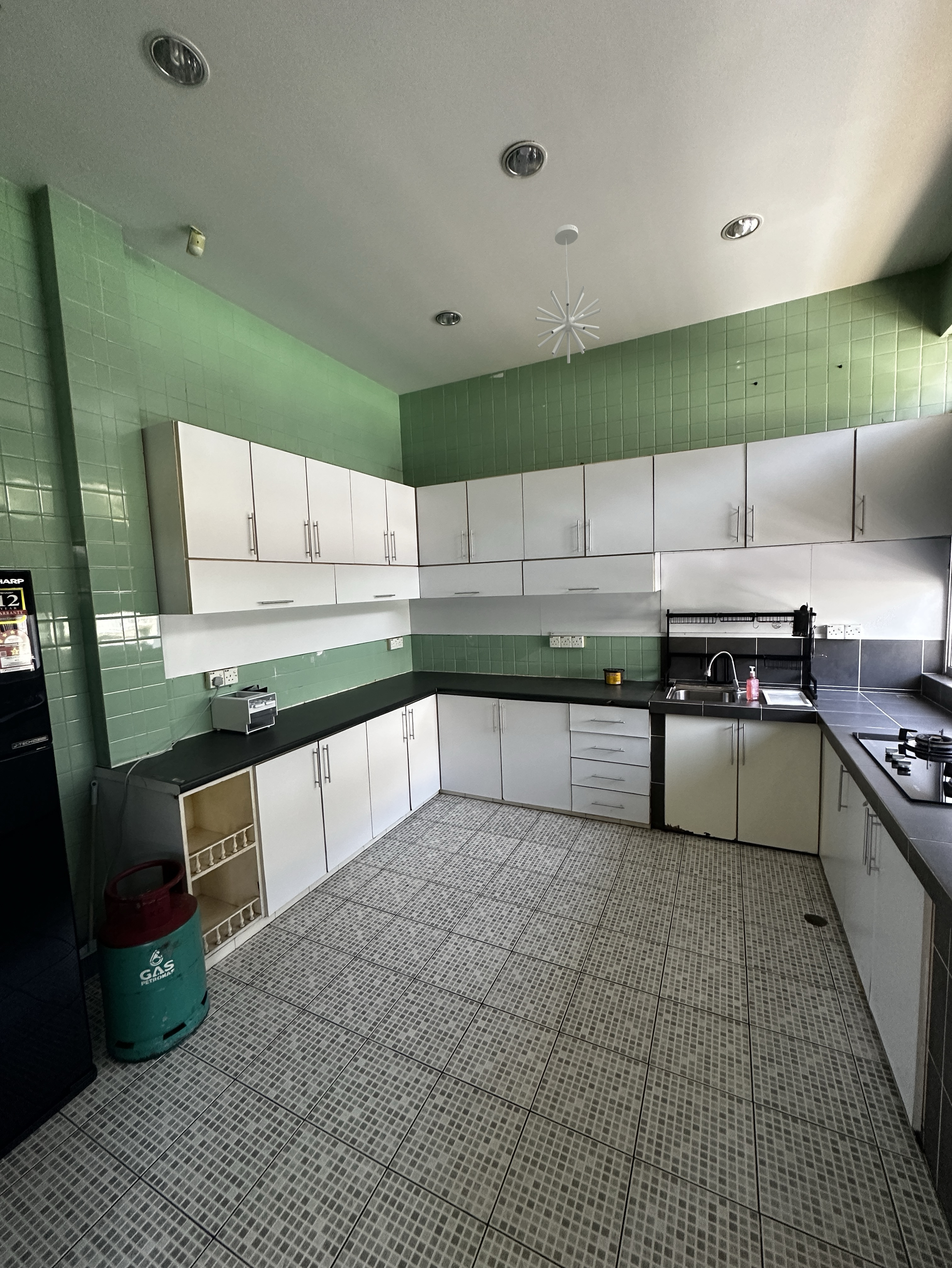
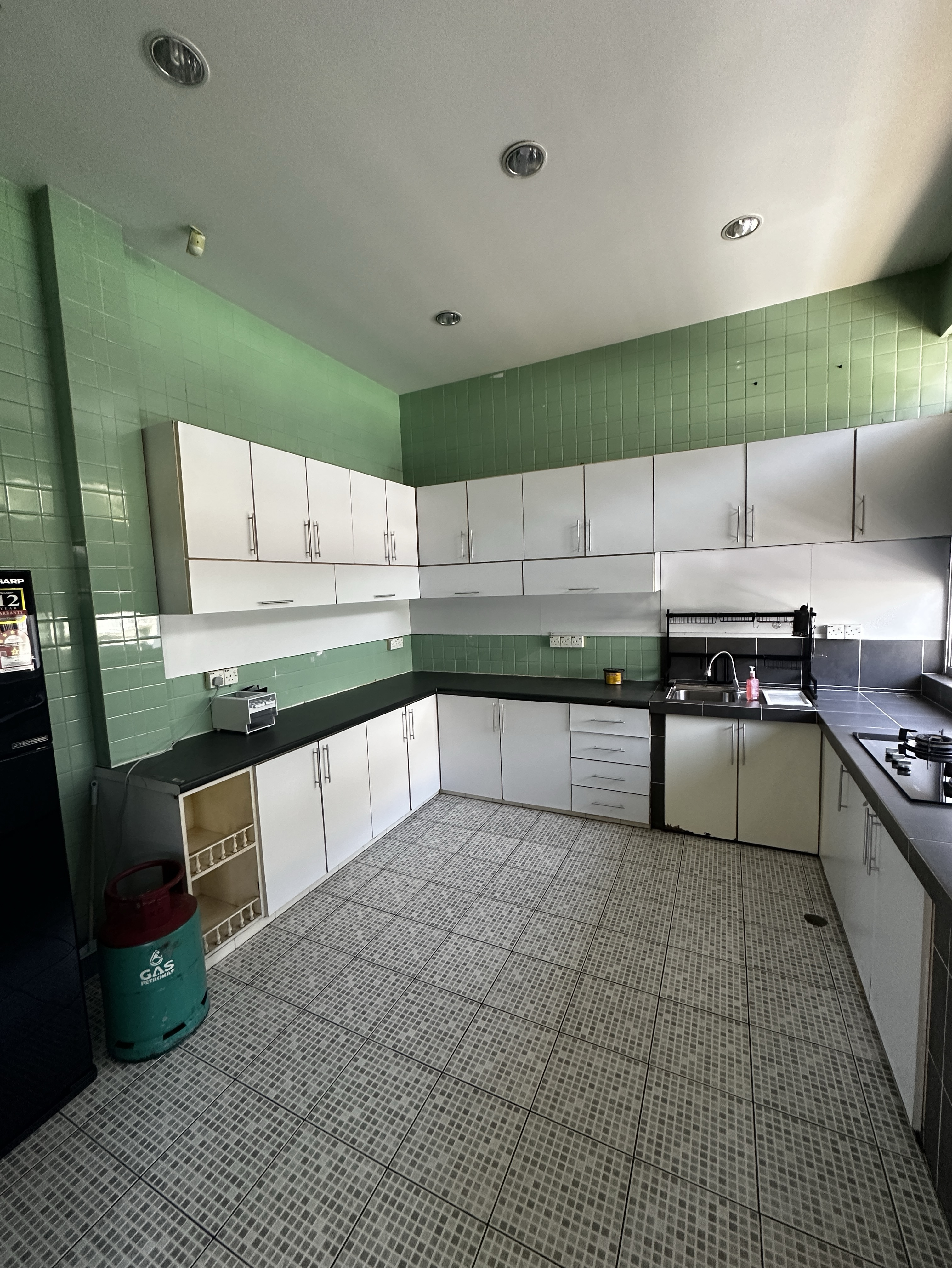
- pendant light [535,224,601,364]
